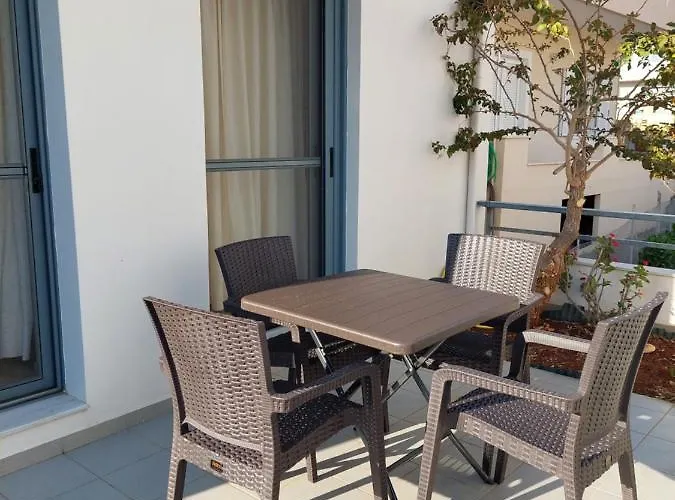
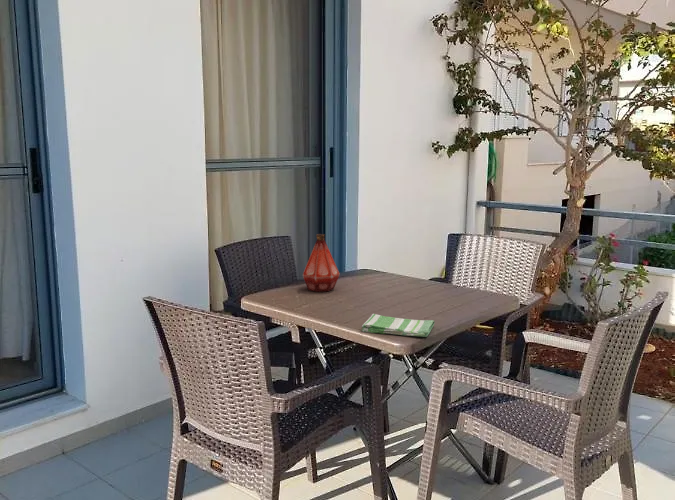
+ bottle [302,233,341,293]
+ dish towel [361,313,436,338]
